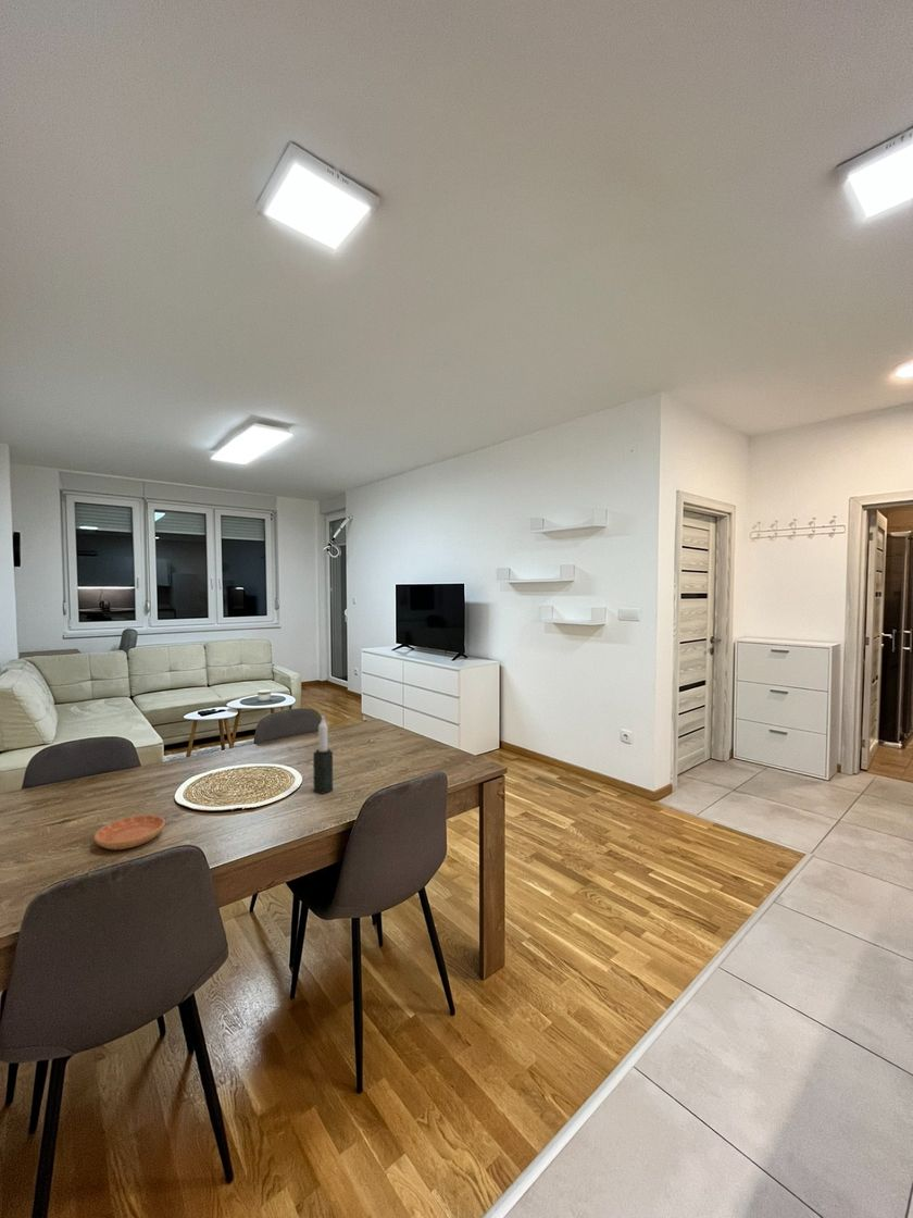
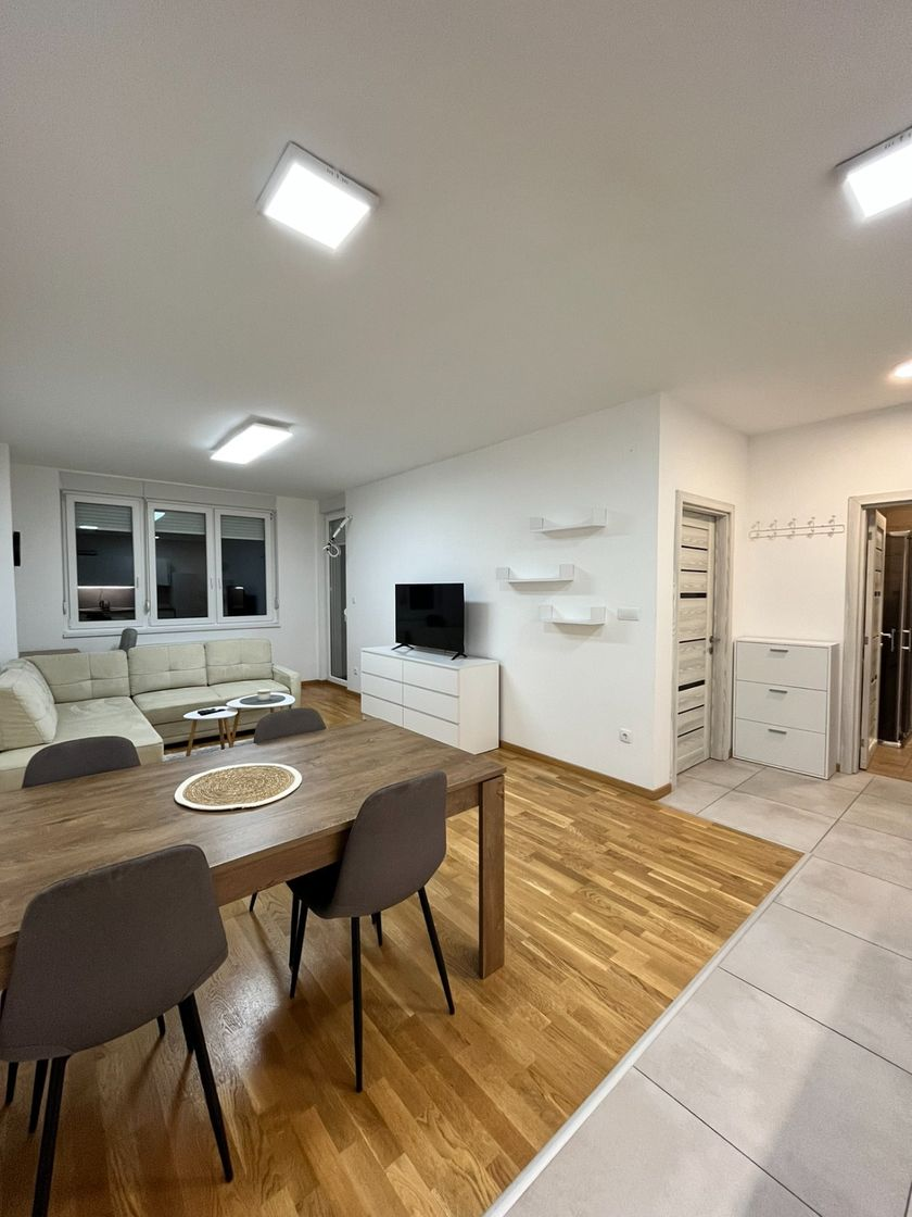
- saucer [93,813,166,850]
- candle [312,714,334,795]
